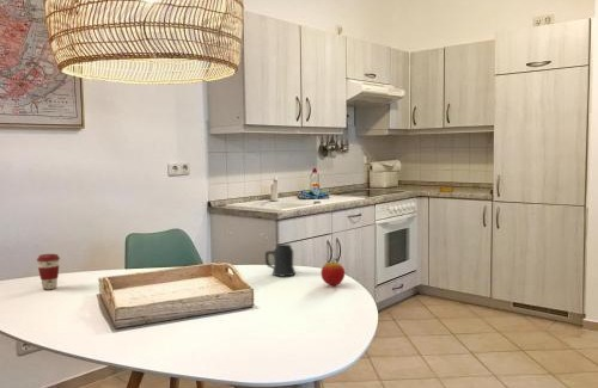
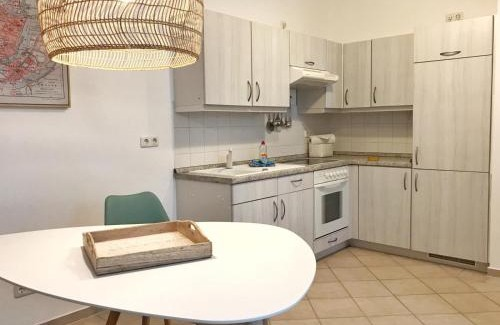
- mug [264,244,297,278]
- apple [319,255,346,287]
- coffee cup [36,253,61,290]
